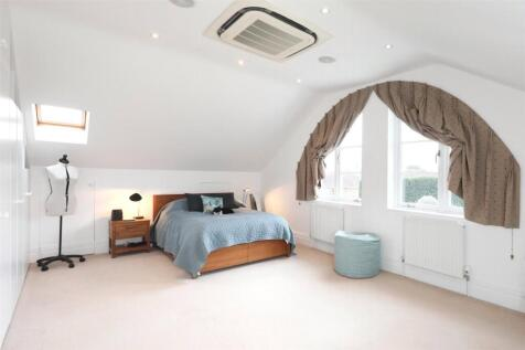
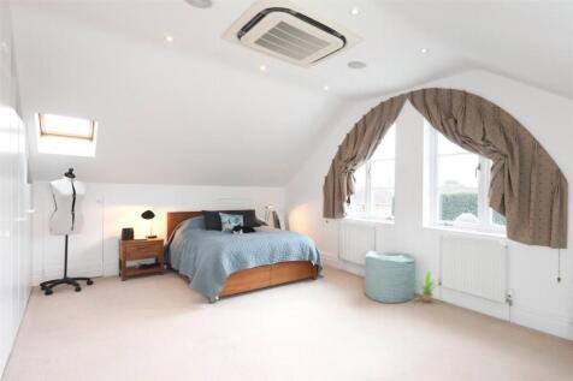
+ potted plant [413,270,441,303]
